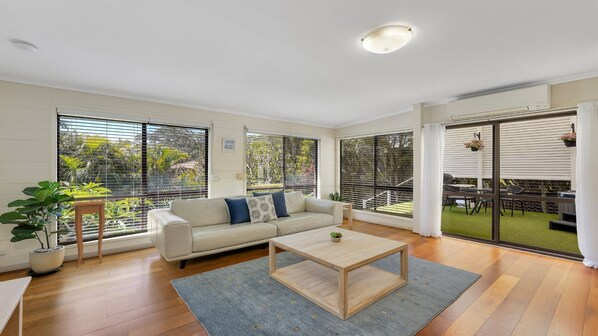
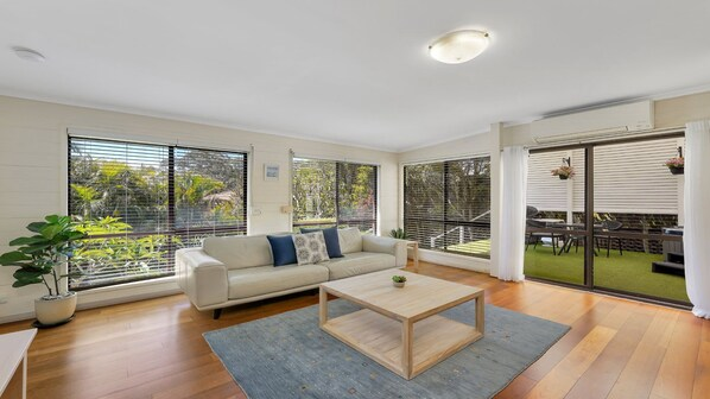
- side table [73,200,106,268]
